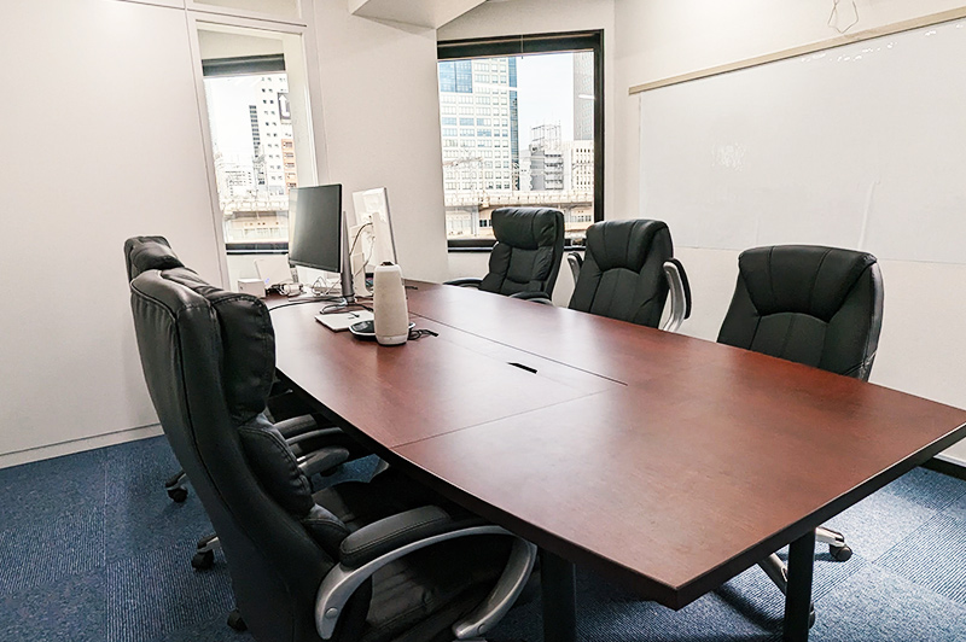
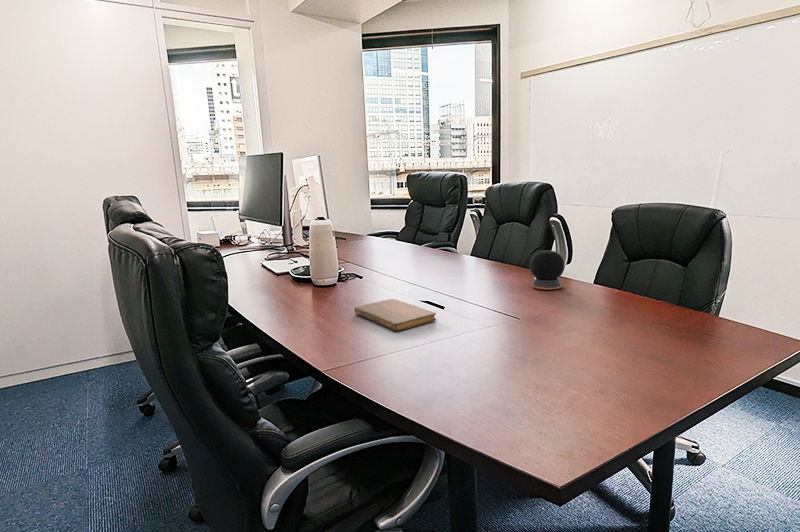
+ speaker [529,249,566,291]
+ notebook [353,298,437,332]
